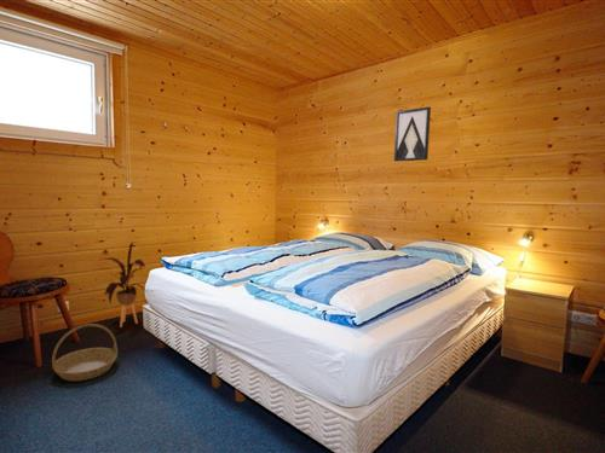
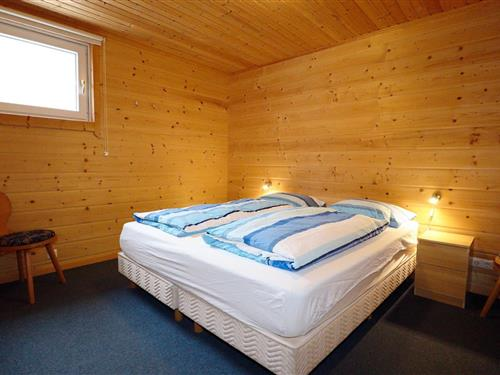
- house plant [100,240,146,329]
- wall art [393,106,432,163]
- basket [51,323,119,382]
